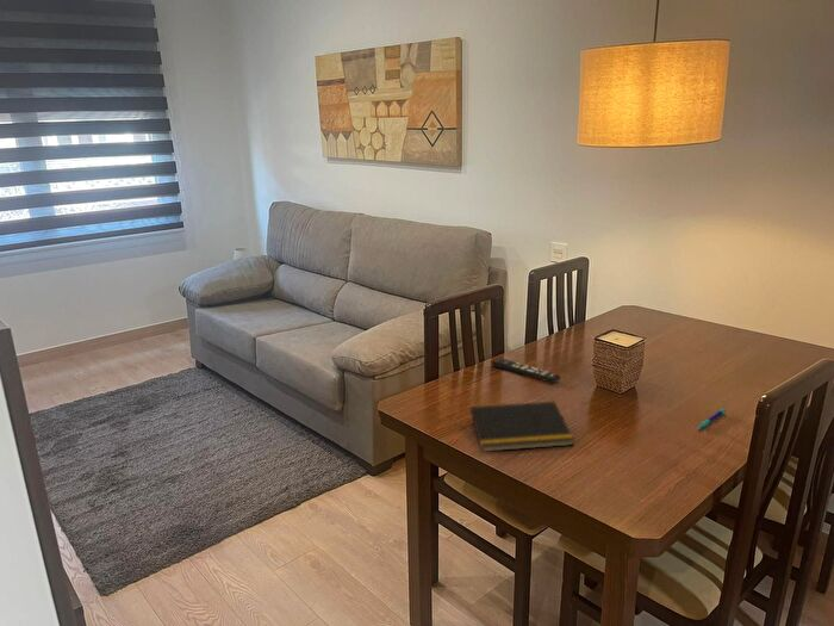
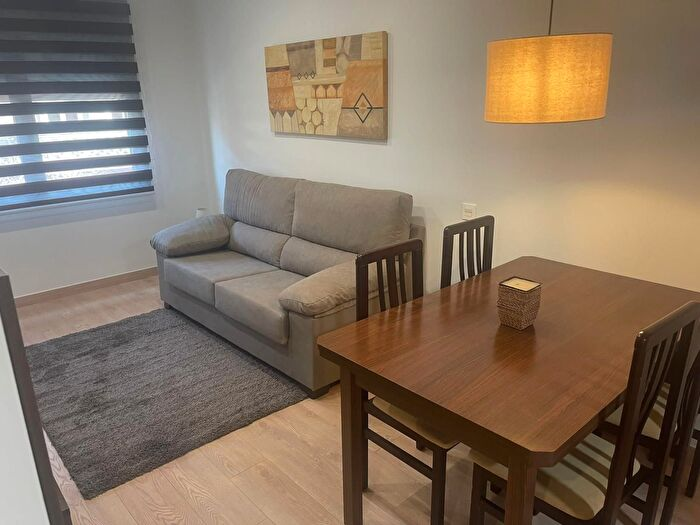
- remote control [491,358,561,384]
- pen [697,408,727,430]
- notepad [467,401,575,453]
